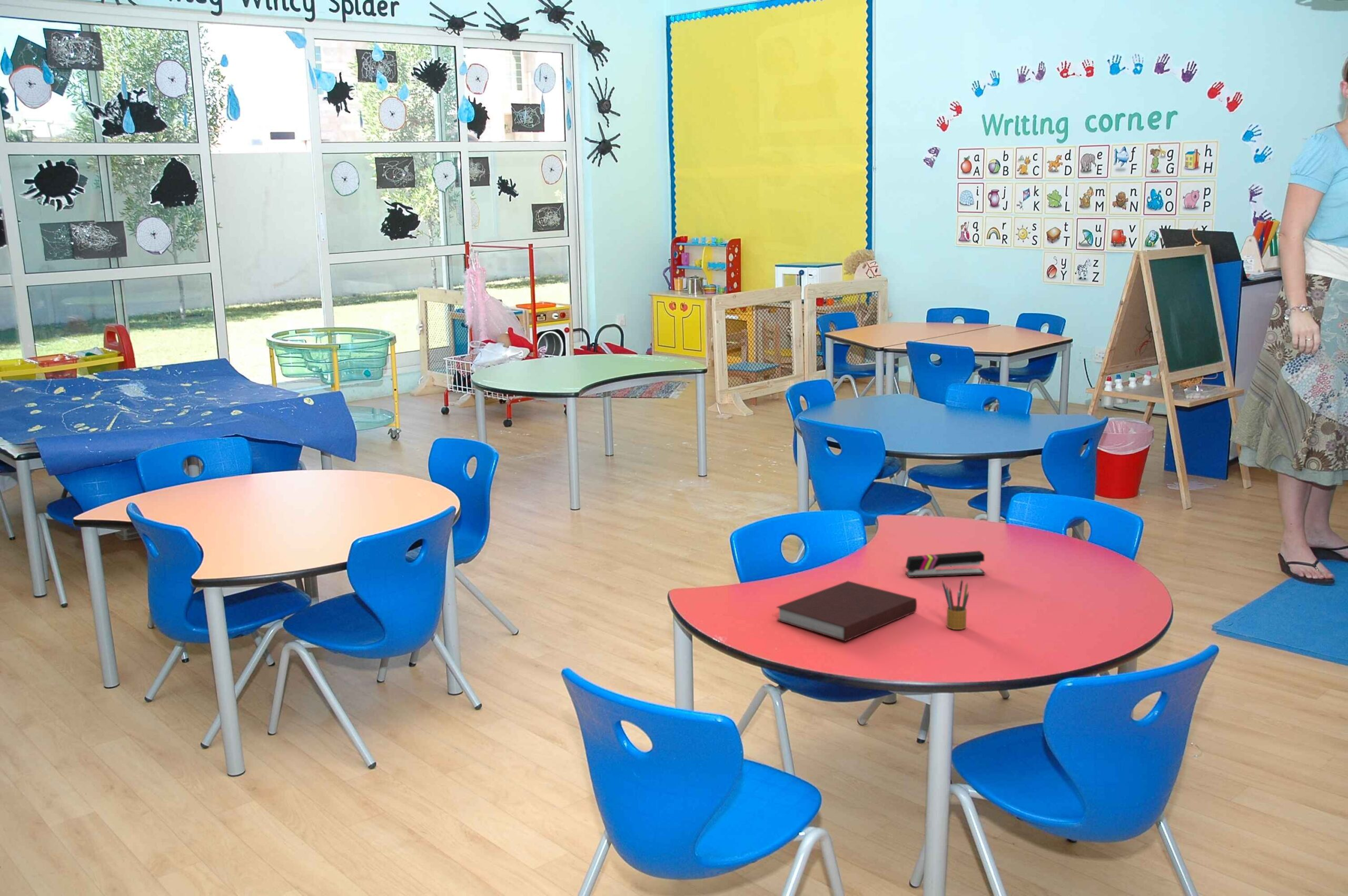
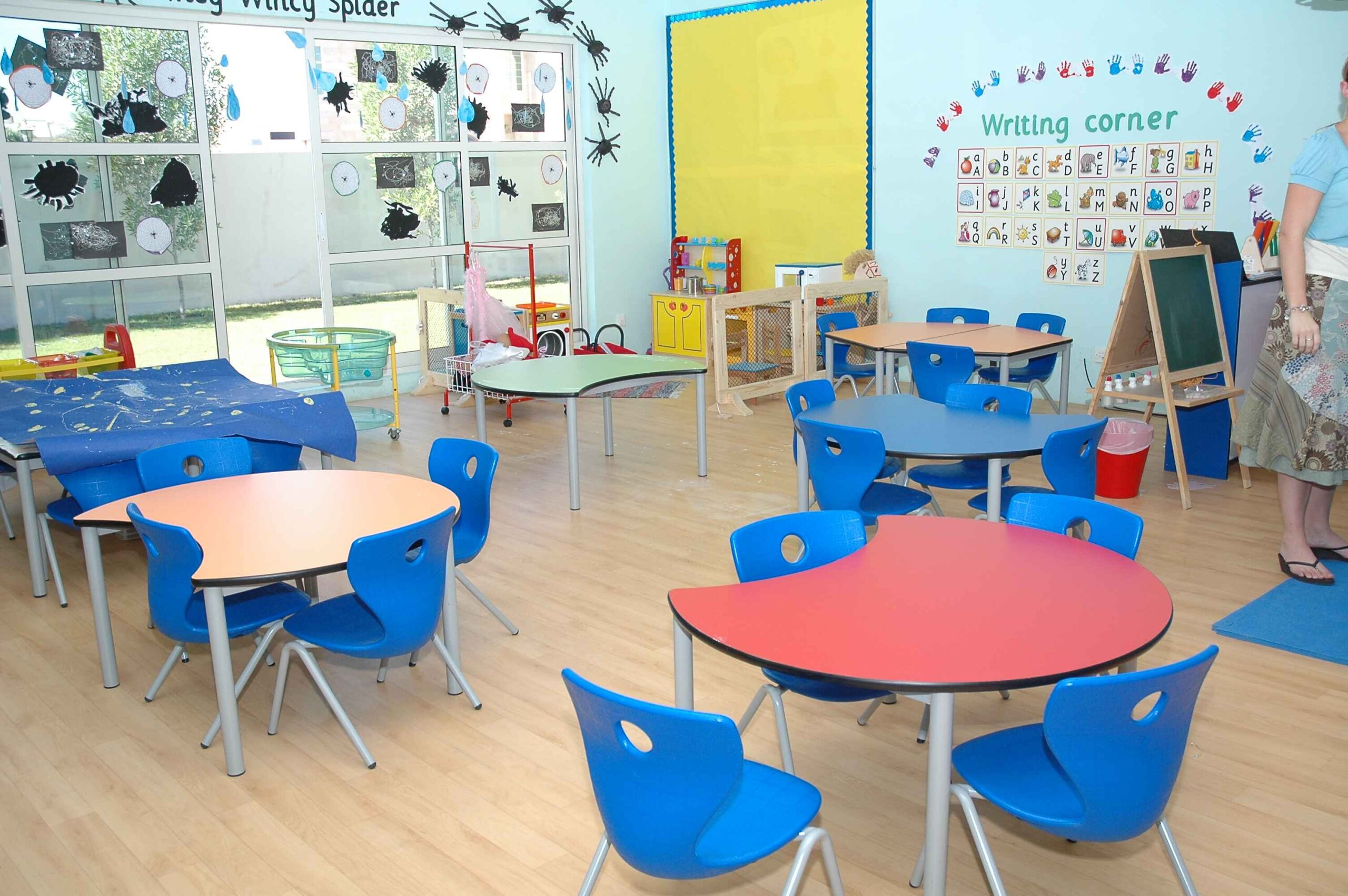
- stapler [905,550,986,578]
- notebook [776,581,917,642]
- pencil box [942,578,969,630]
